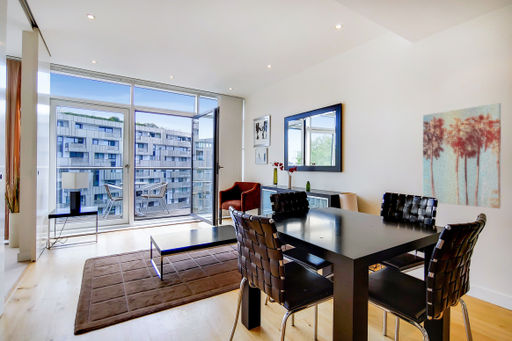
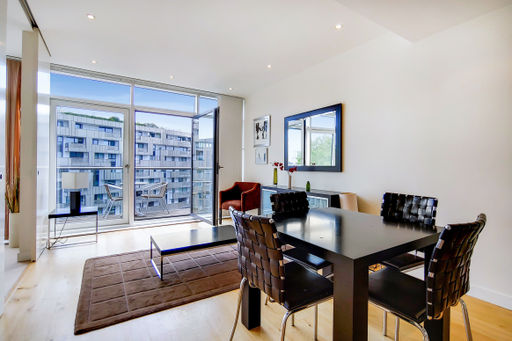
- wall art [422,102,502,210]
